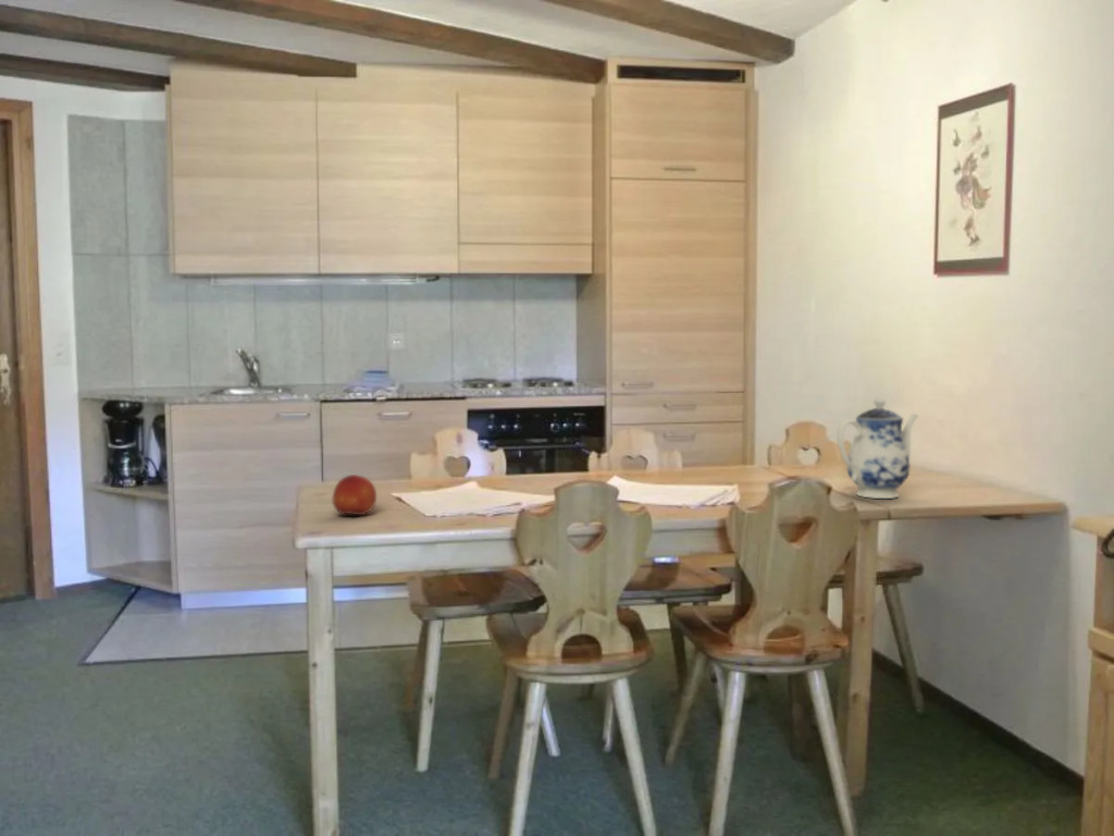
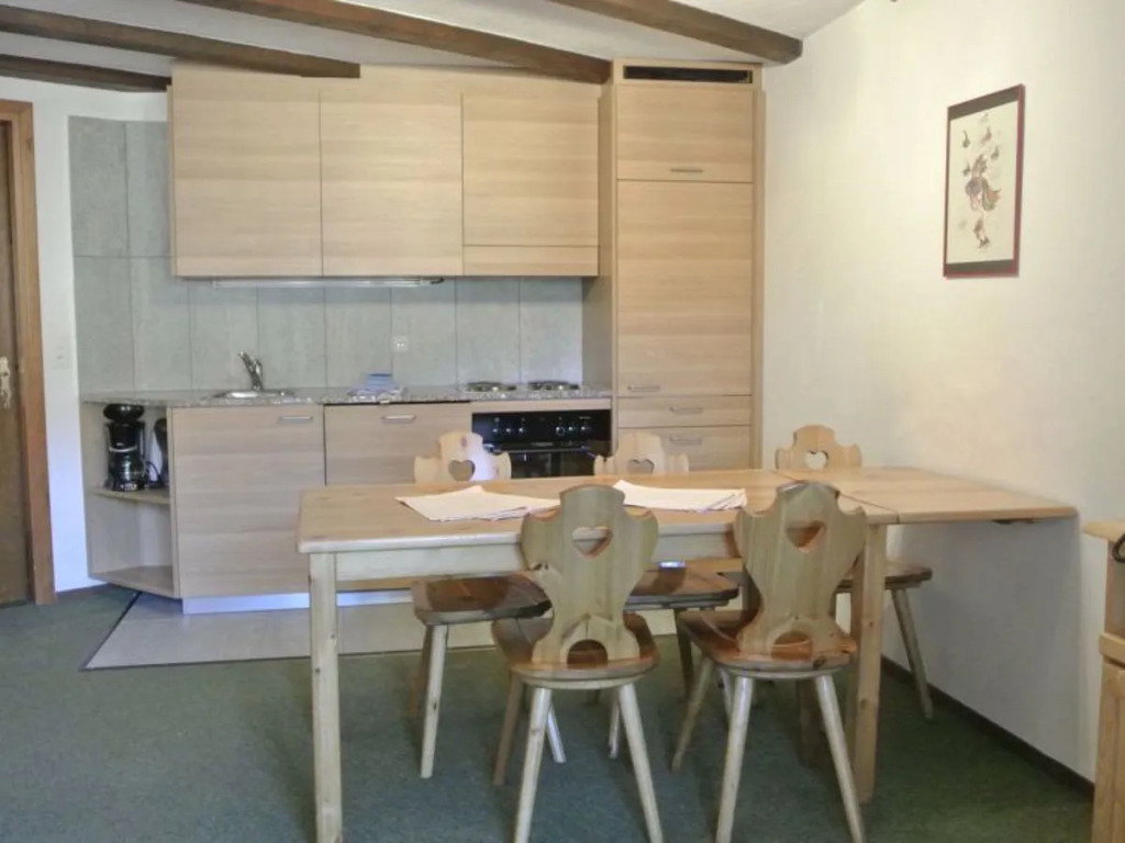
- fruit [332,474,377,517]
- teapot [836,395,919,500]
